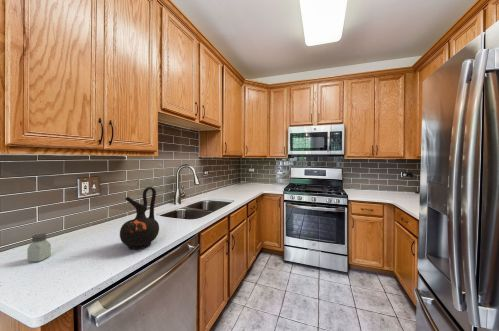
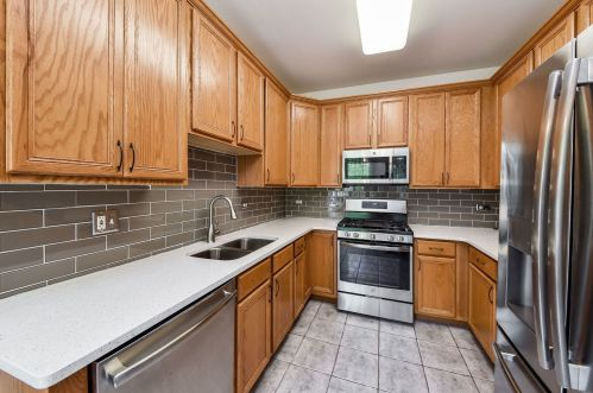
- saltshaker [26,233,52,263]
- ceramic jug [119,186,160,251]
